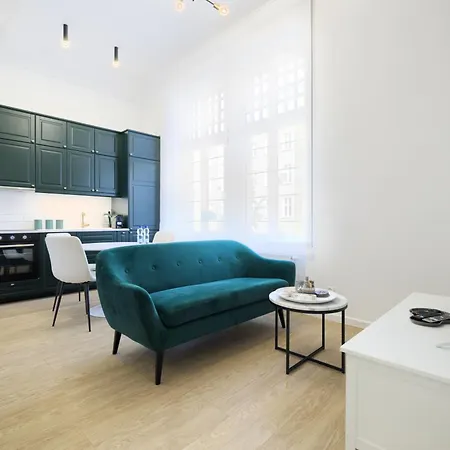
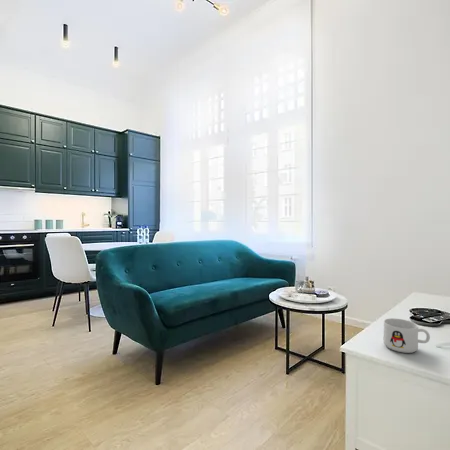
+ mug [382,317,431,354]
